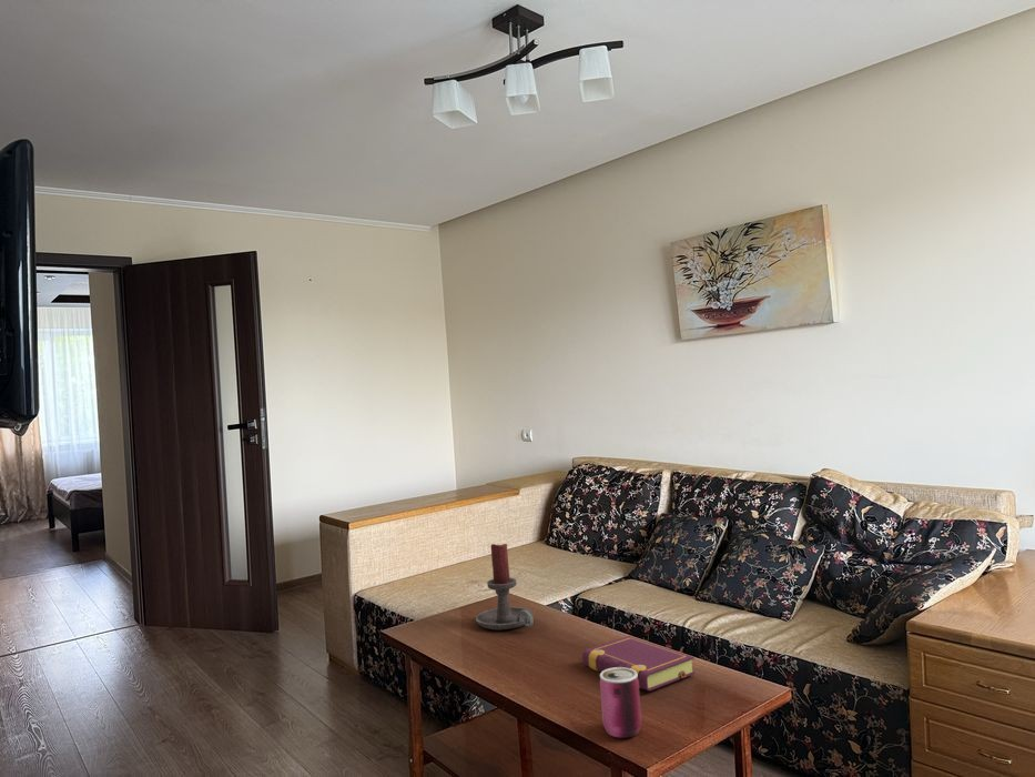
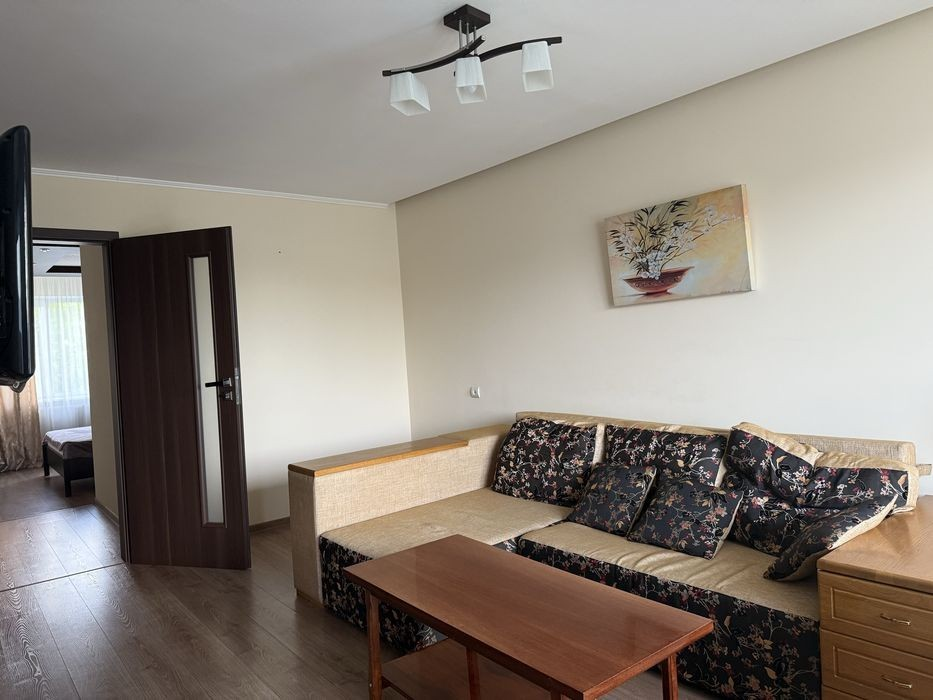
- can [599,667,642,739]
- candle holder [475,543,535,630]
- book [581,635,697,692]
